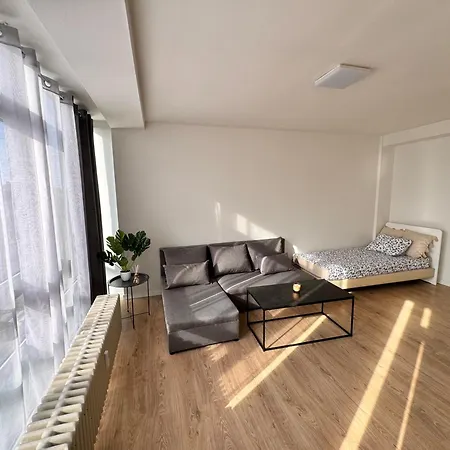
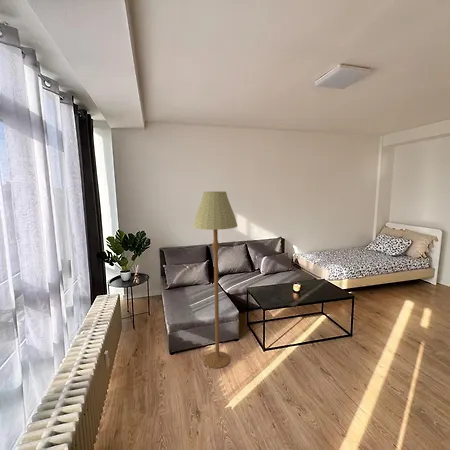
+ floor lamp [192,191,238,369]
